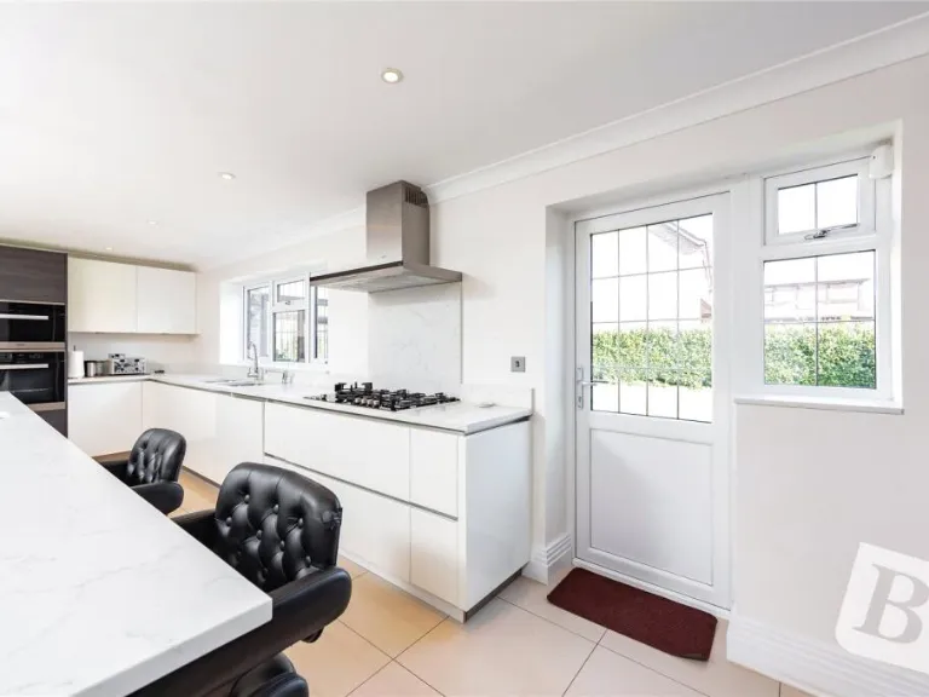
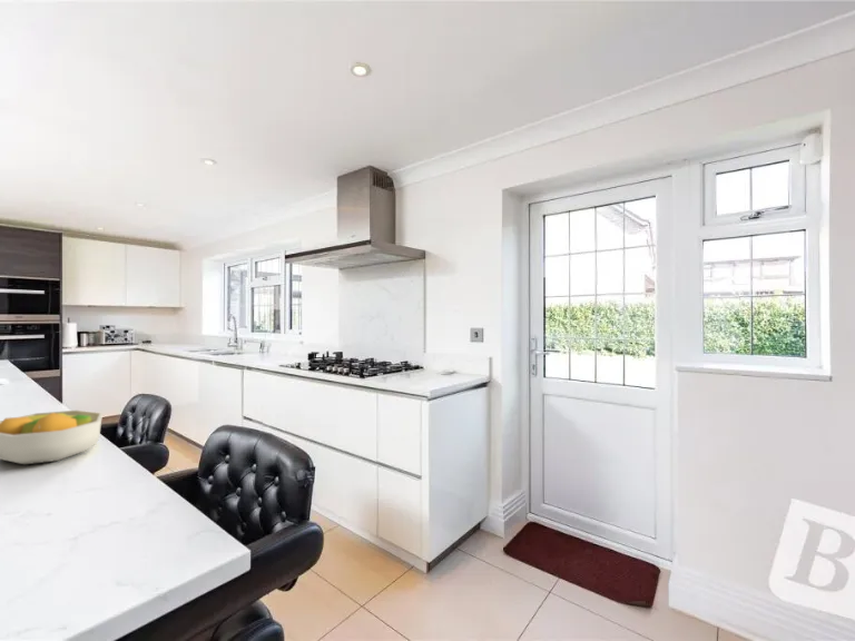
+ fruit bowl [0,410,104,465]
